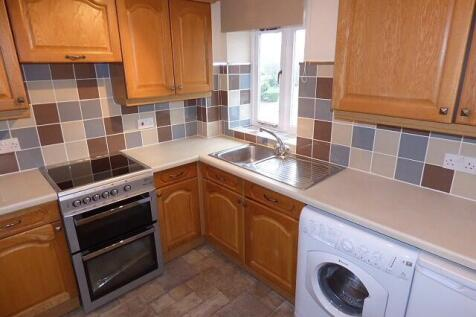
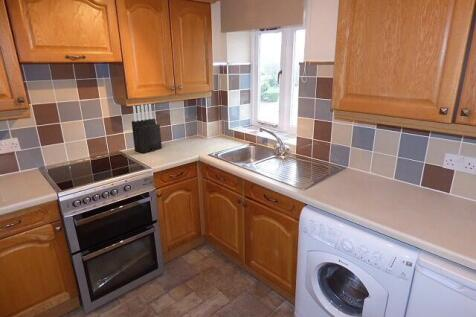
+ knife block [130,103,163,154]
